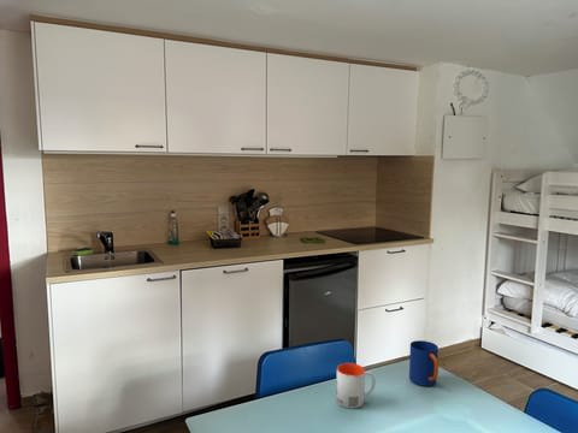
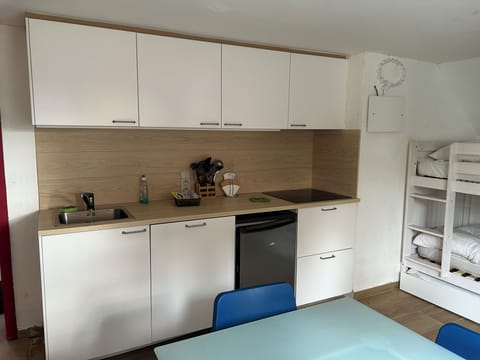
- mug [408,339,440,387]
- mug [335,362,377,409]
